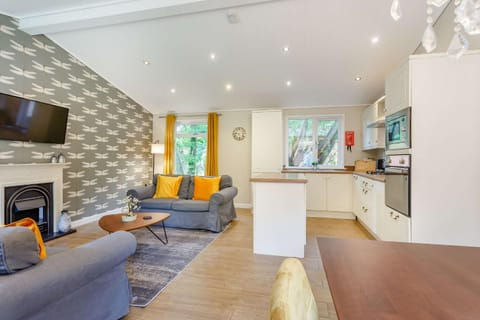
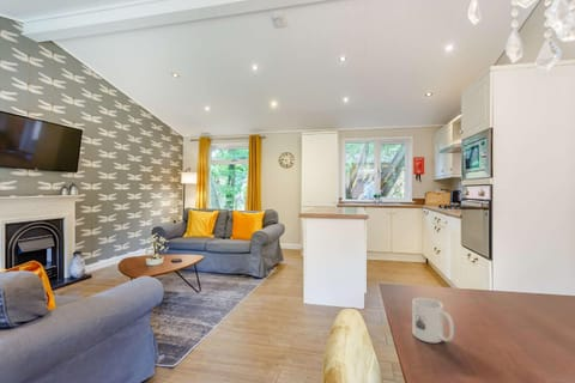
+ mug [411,297,455,344]
